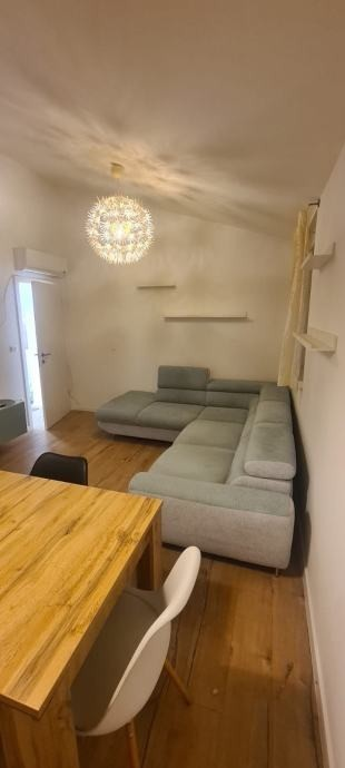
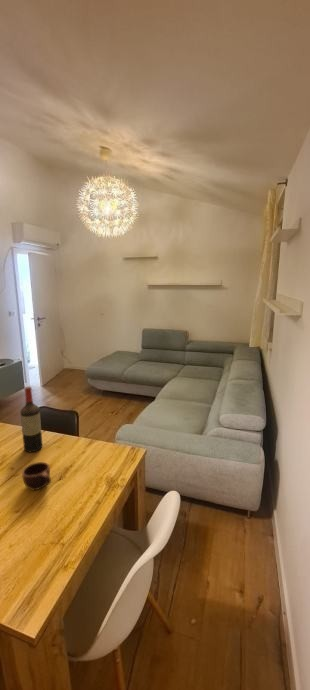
+ mug [21,461,52,491]
+ wine bottle [19,386,43,453]
